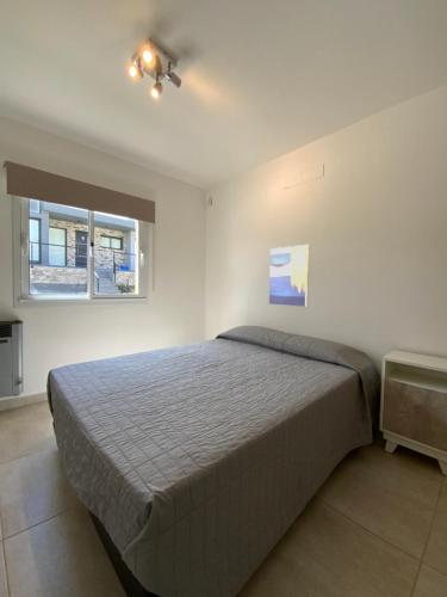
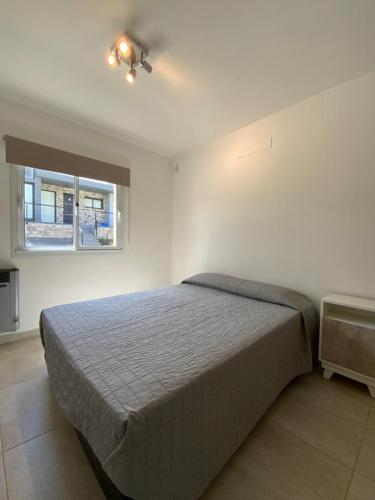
- wall art [268,244,311,308]
